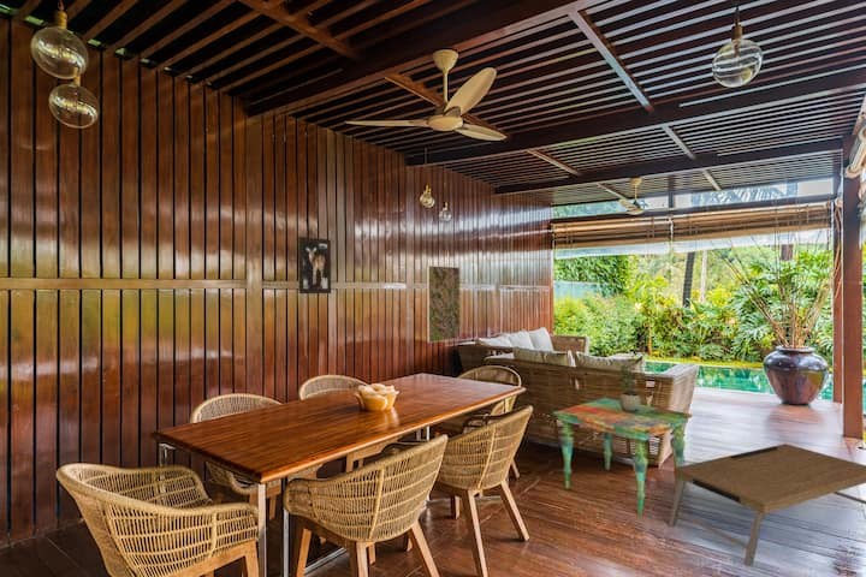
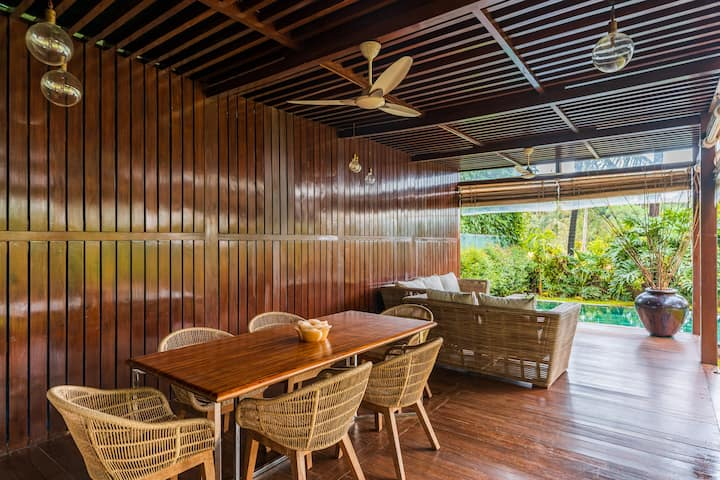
- side table [552,397,693,516]
- potted plant [618,363,642,412]
- coffee table [668,442,866,567]
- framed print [426,264,462,344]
- wall art [297,236,332,295]
